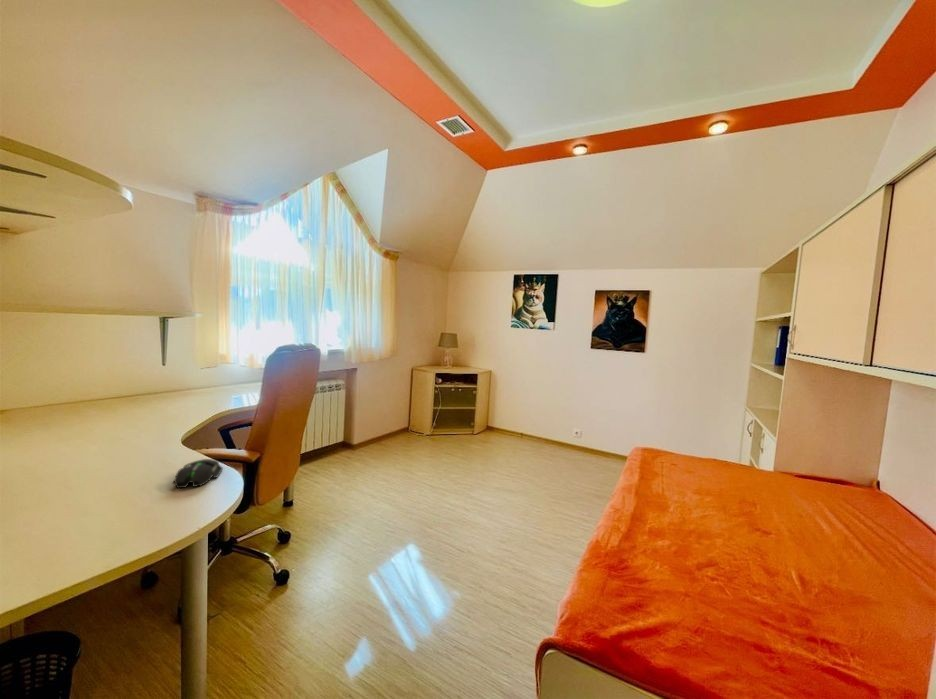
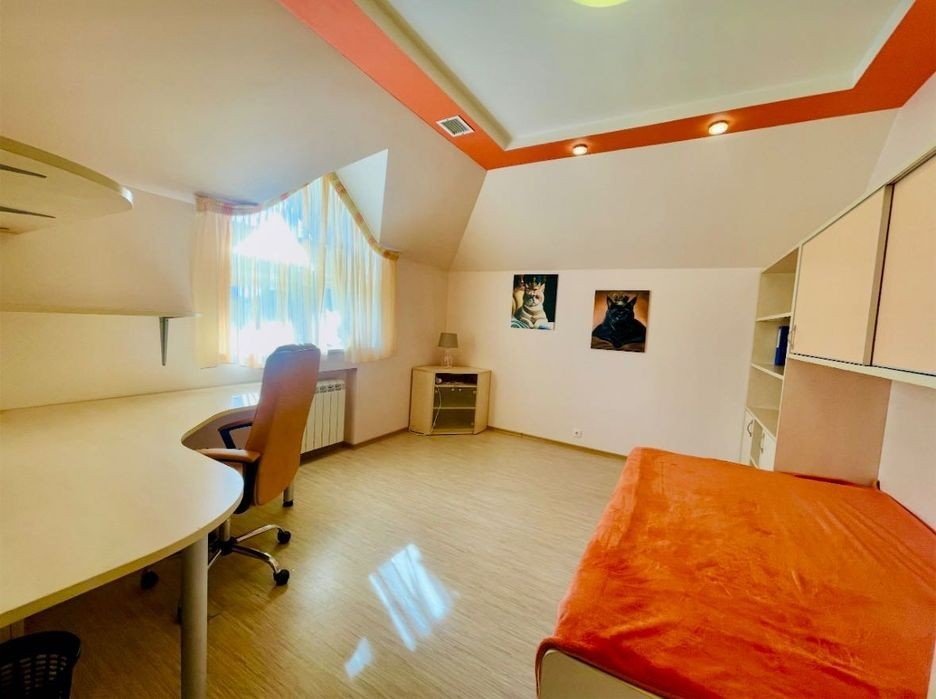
- mouse [172,458,224,489]
